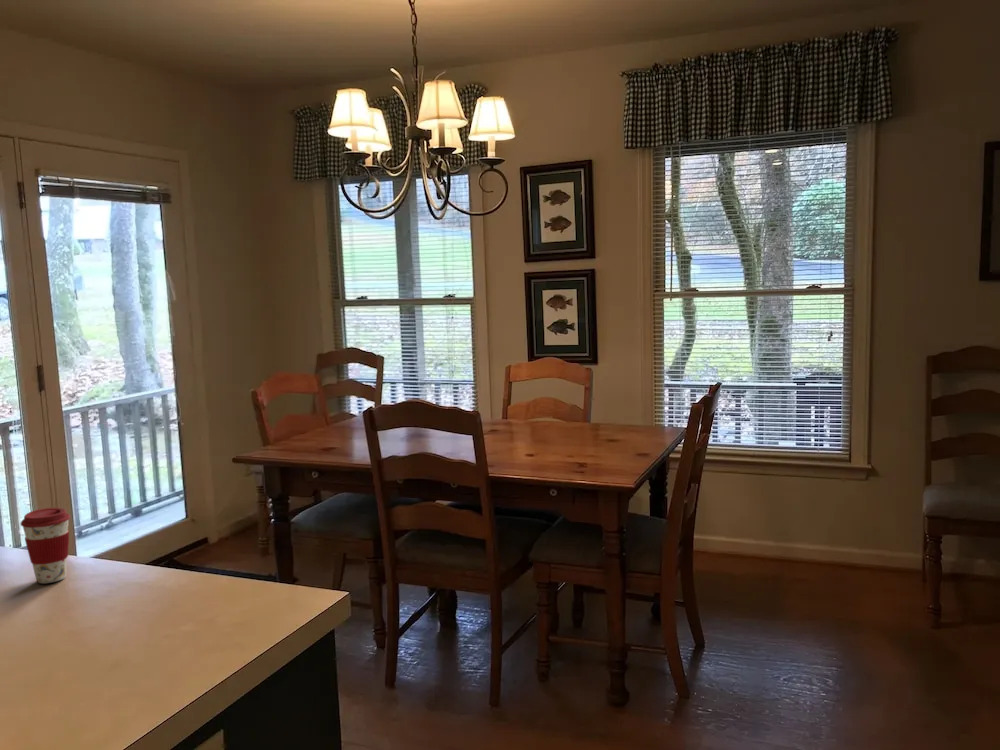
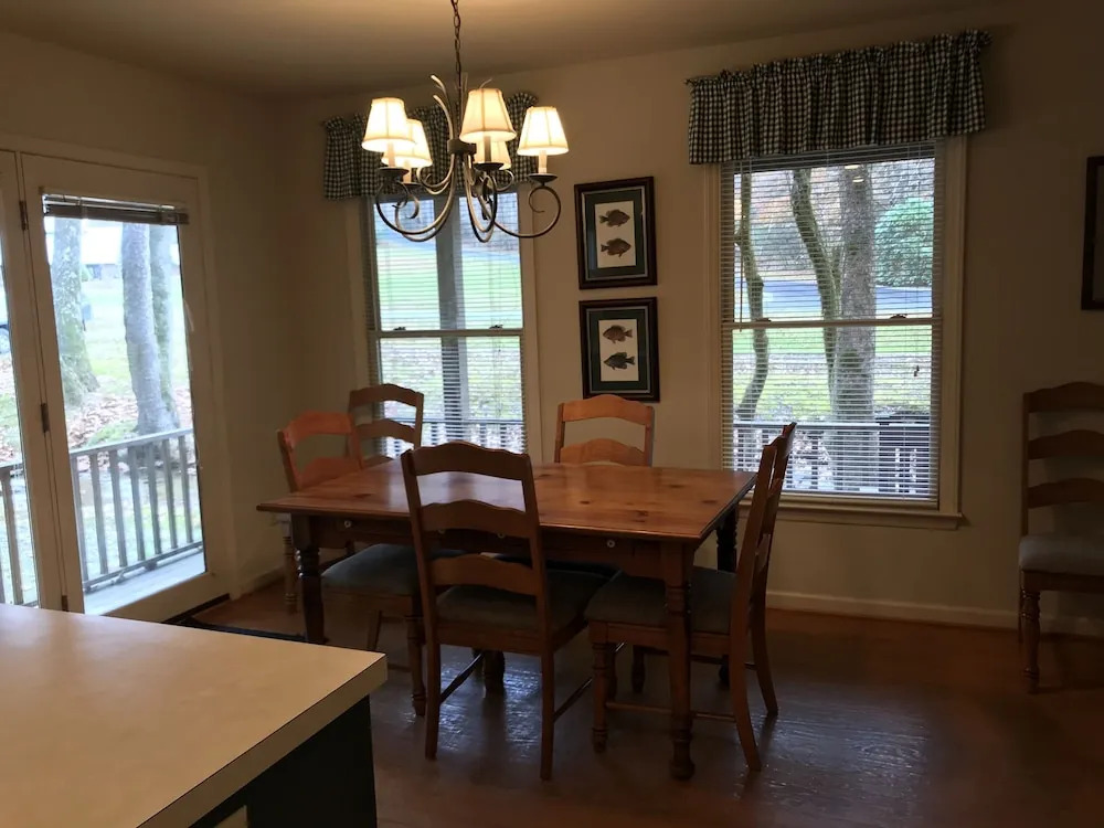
- coffee cup [20,507,71,584]
